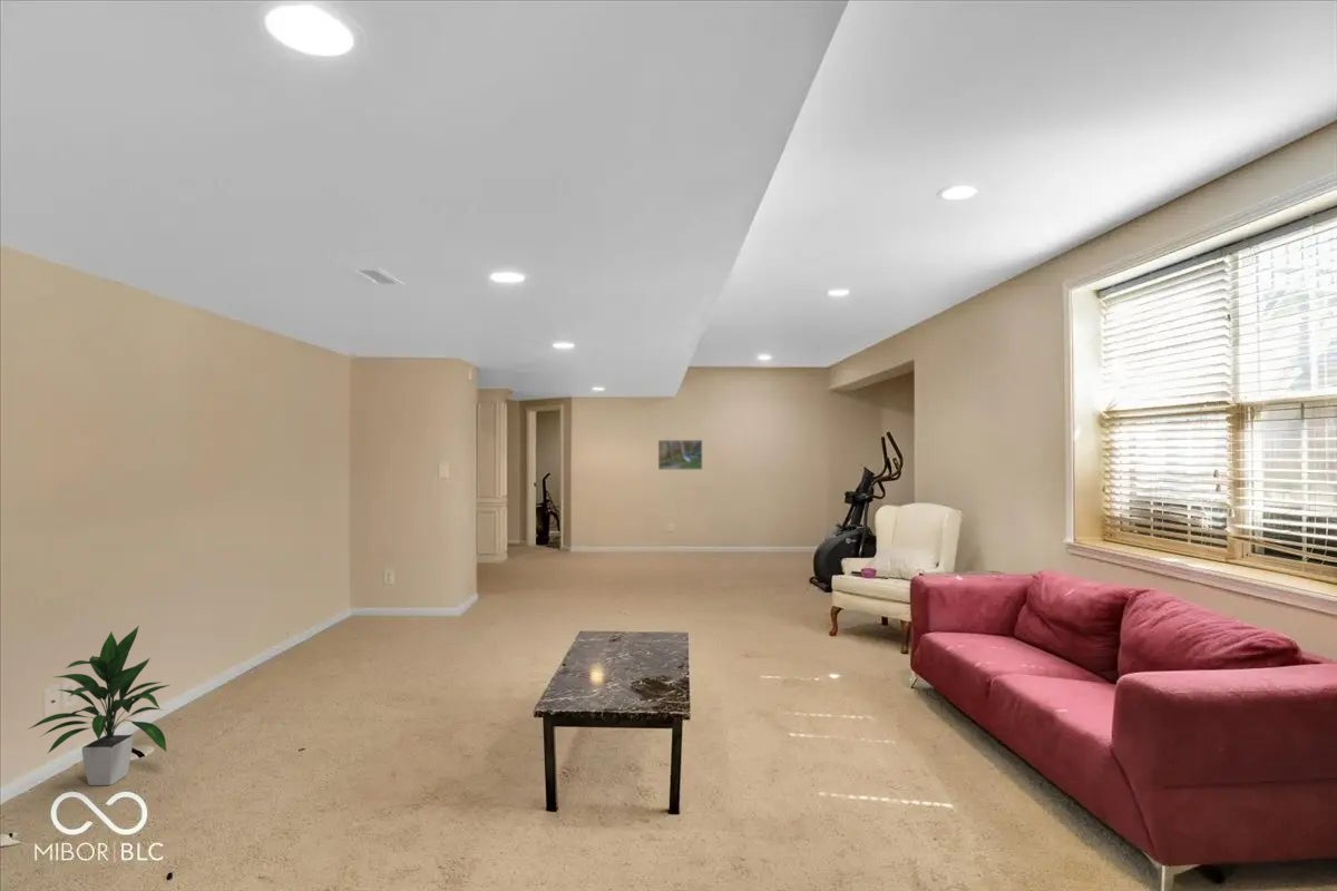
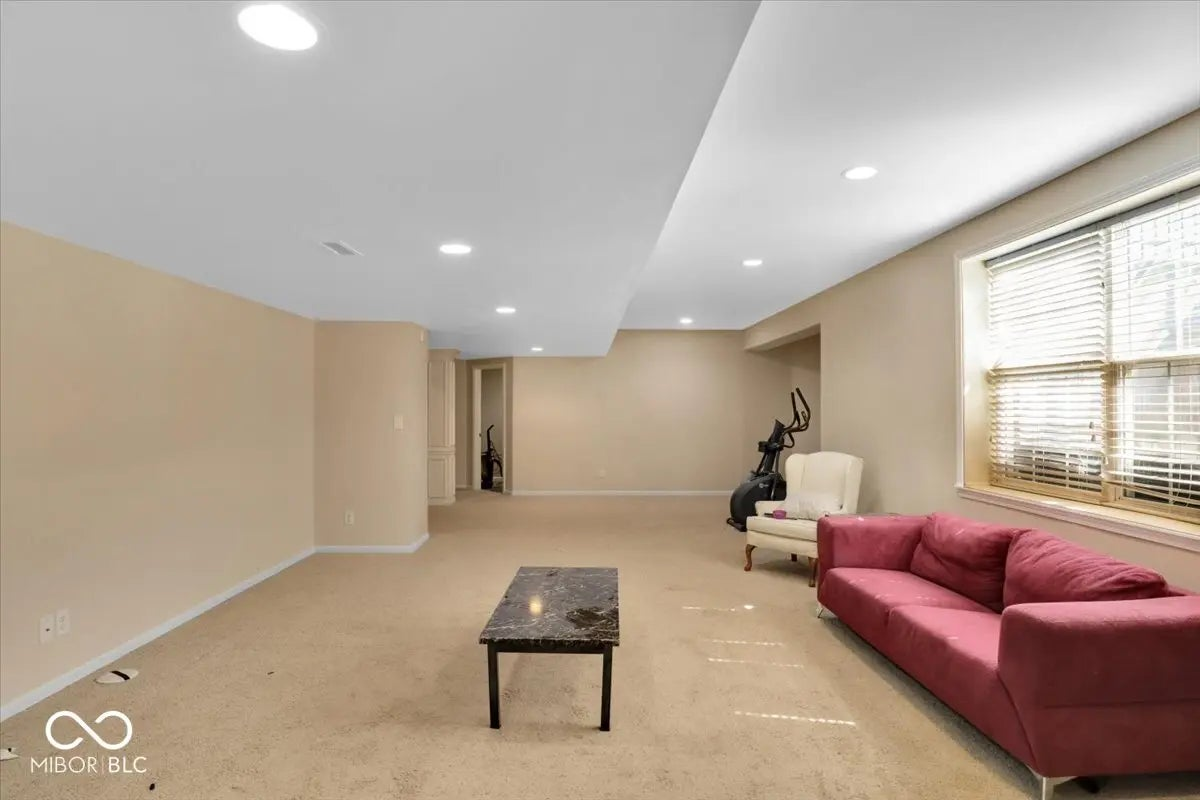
- indoor plant [27,625,170,786]
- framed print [657,439,703,471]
